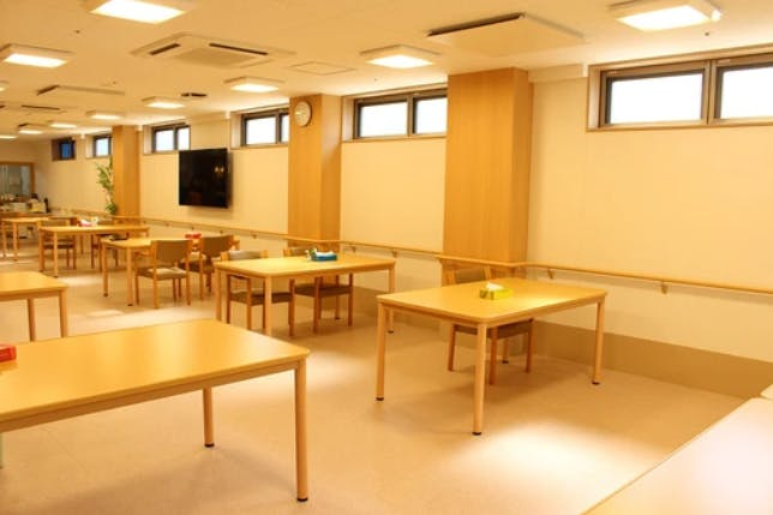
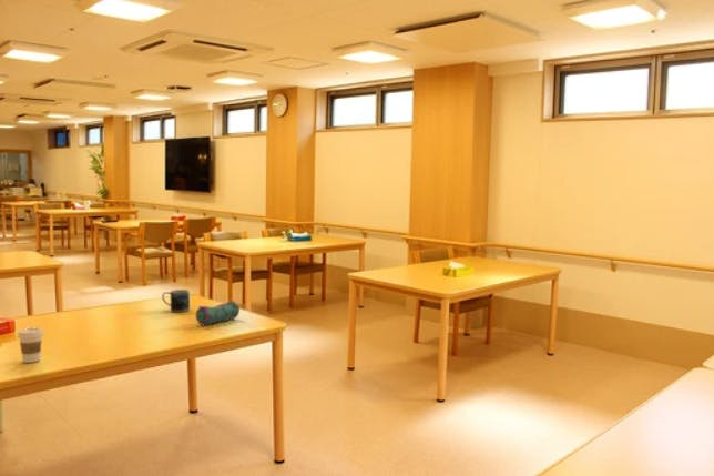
+ coffee cup [17,326,44,364]
+ mug [161,288,191,313]
+ pencil case [195,300,241,326]
